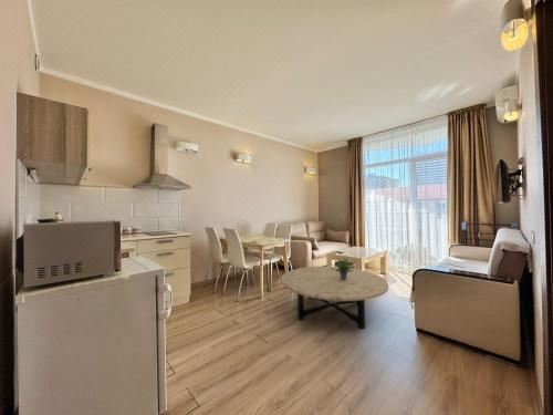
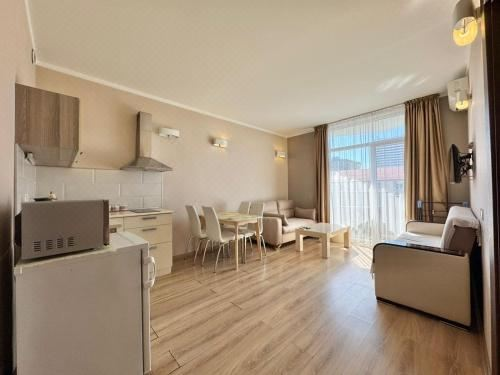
- coffee table [280,266,389,330]
- potted plant [330,253,357,280]
